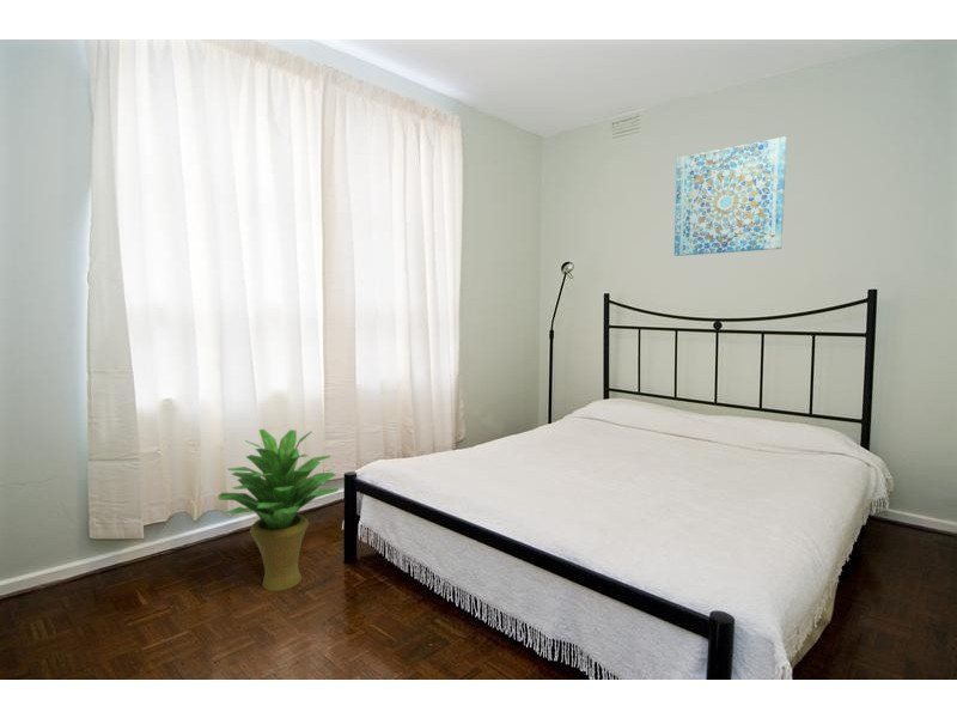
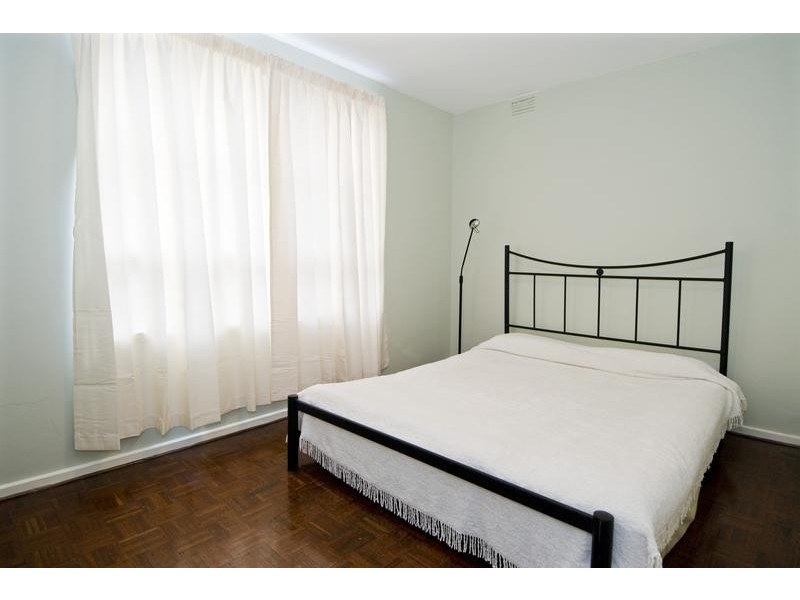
- potted plant [217,428,340,592]
- wall art [673,135,788,257]
